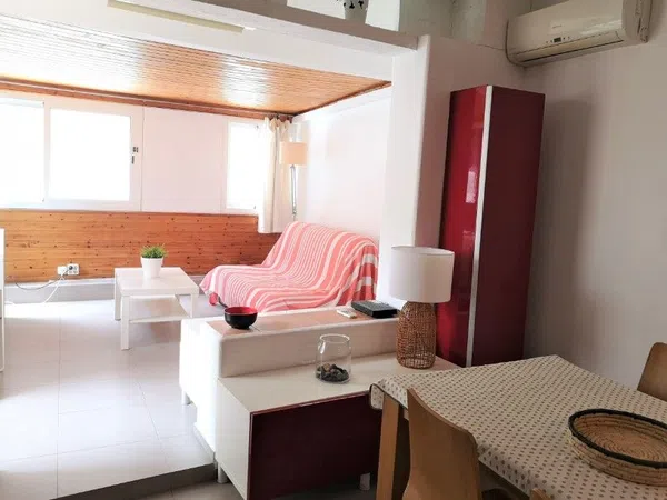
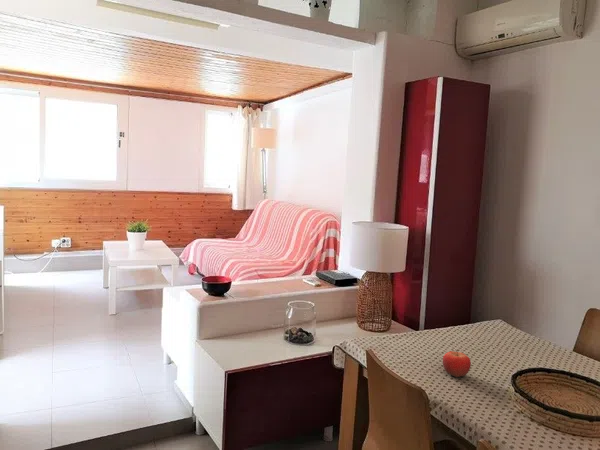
+ fruit [442,348,472,378]
